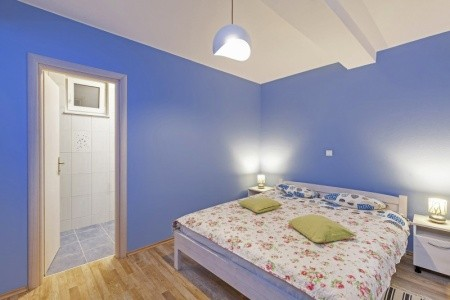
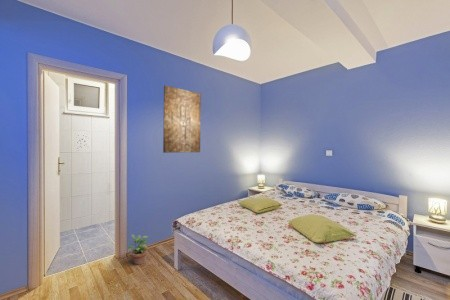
+ wall art [162,85,202,154]
+ potted plant [127,234,149,266]
